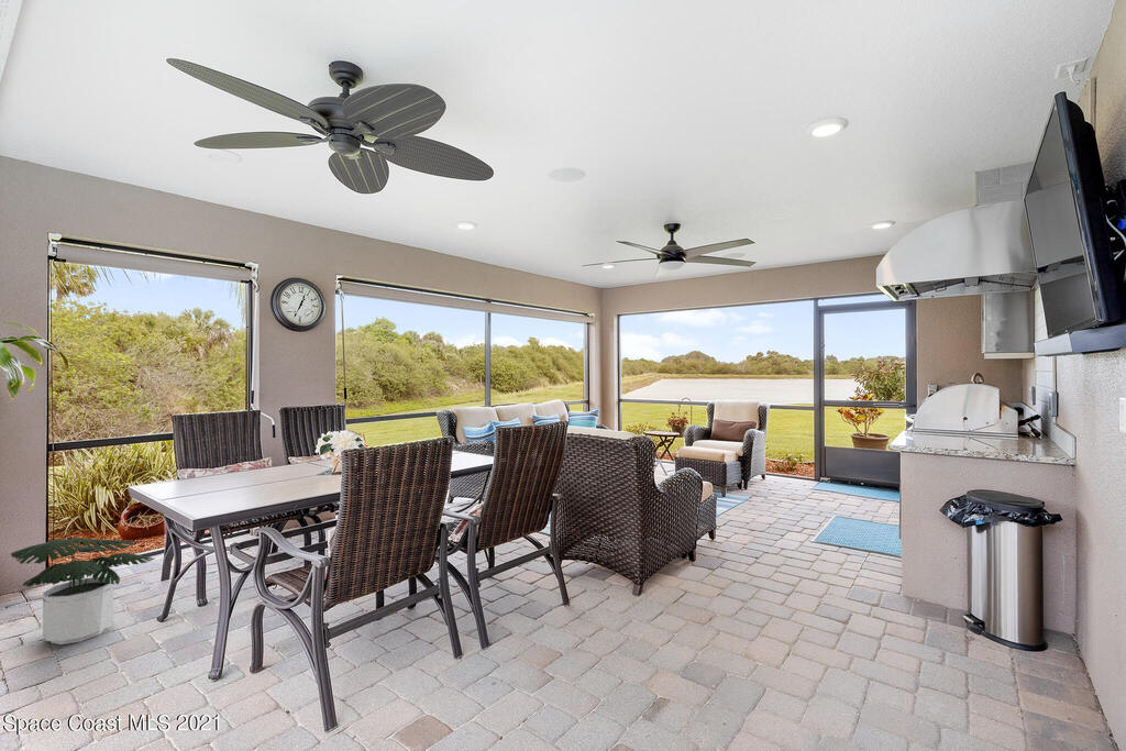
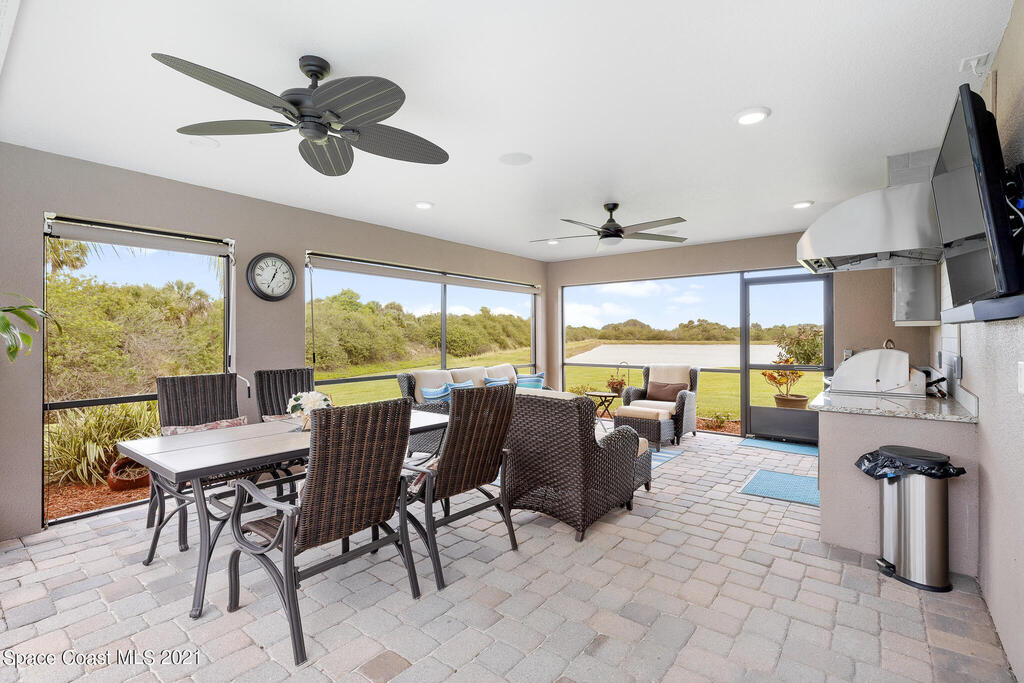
- potted plant [10,537,156,645]
